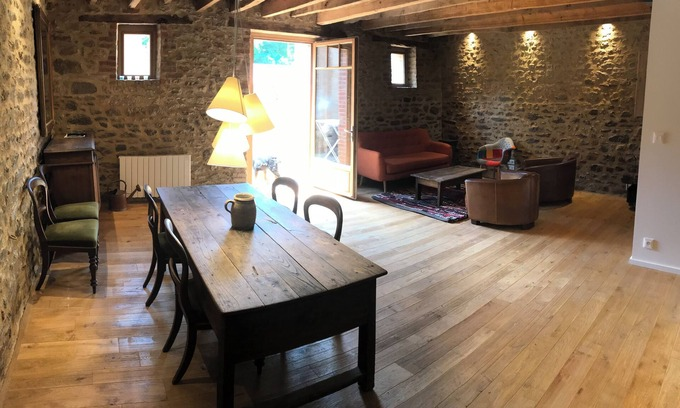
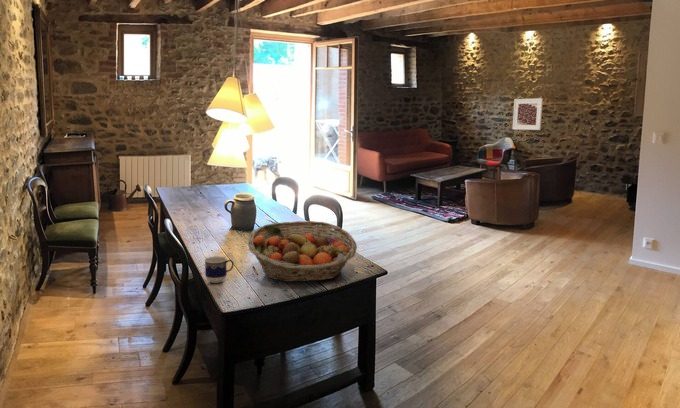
+ cup [203,255,234,284]
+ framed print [511,97,544,131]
+ fruit basket [247,220,358,283]
